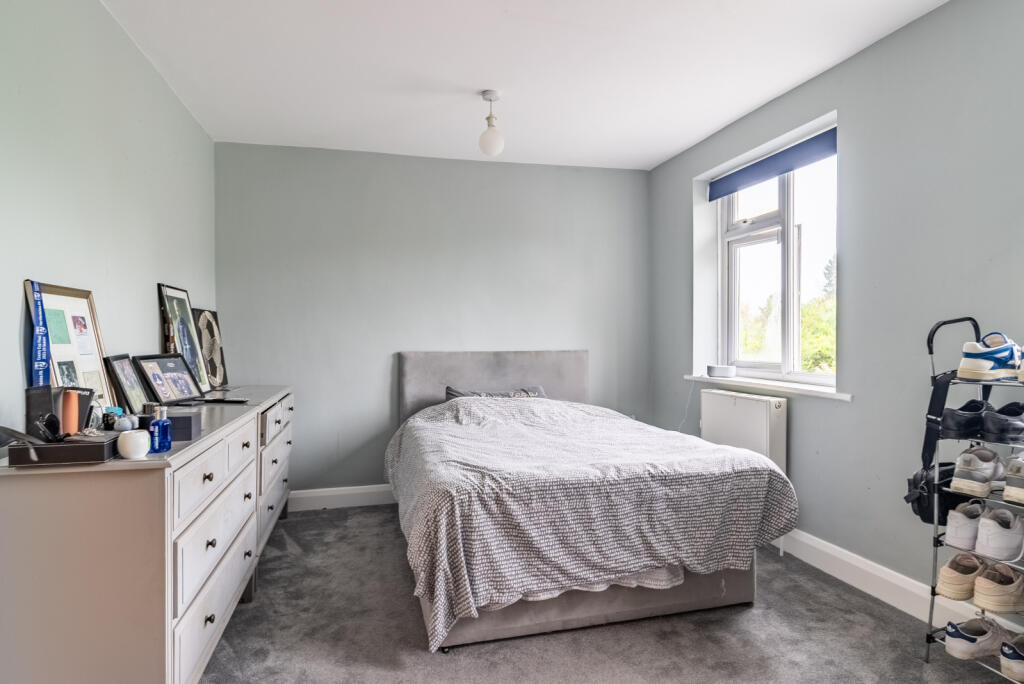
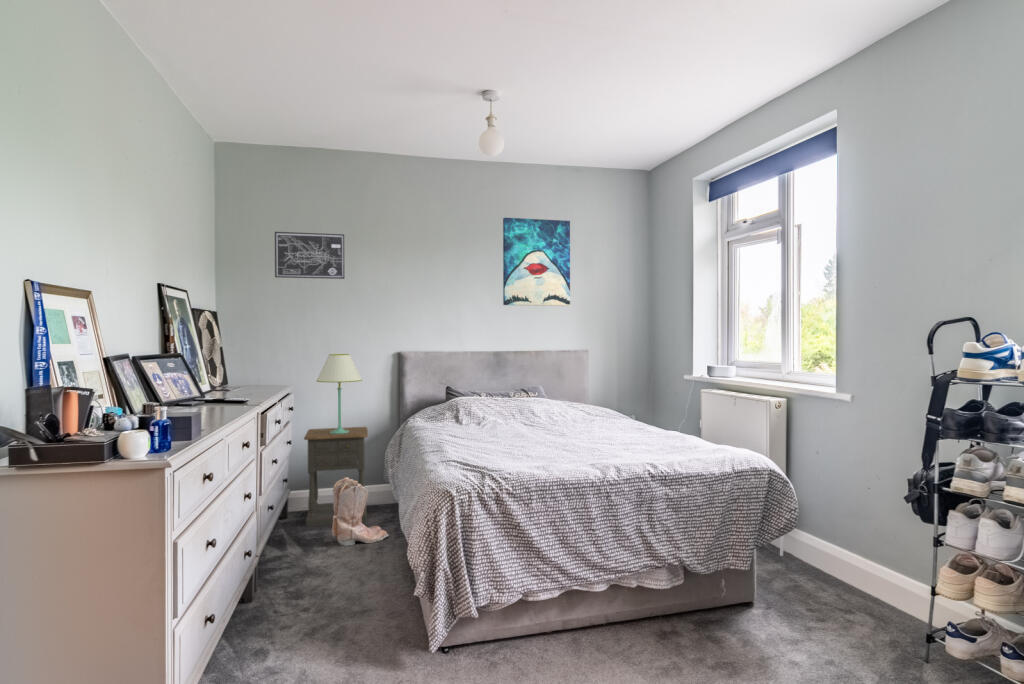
+ table lamp [315,353,363,434]
+ boots [331,476,389,547]
+ wall art [274,231,345,280]
+ nightstand [303,426,369,528]
+ wall art [502,217,571,307]
